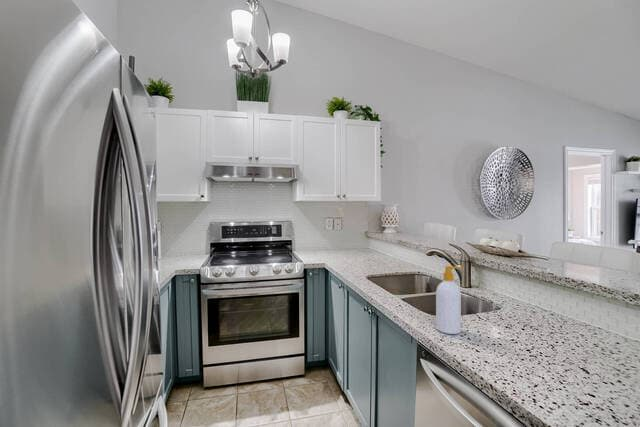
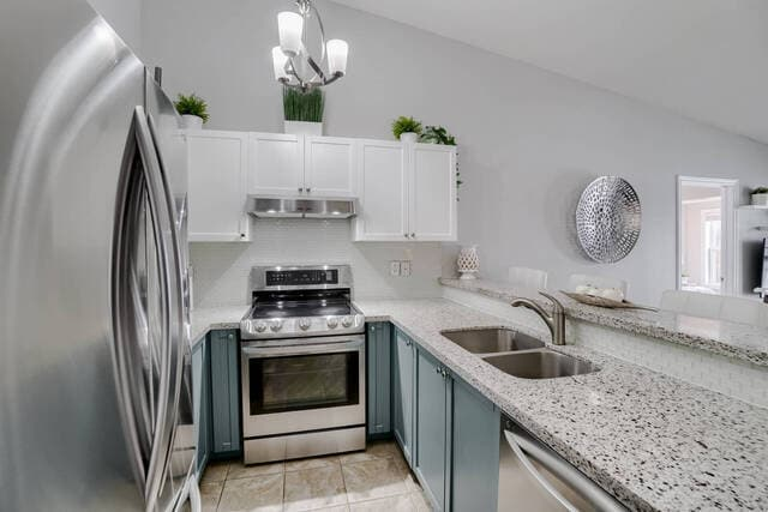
- soap bottle [435,265,464,335]
